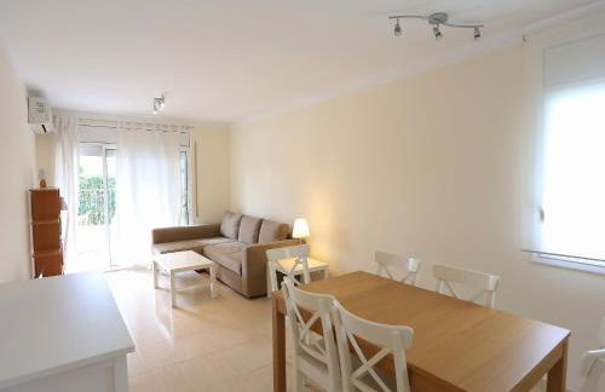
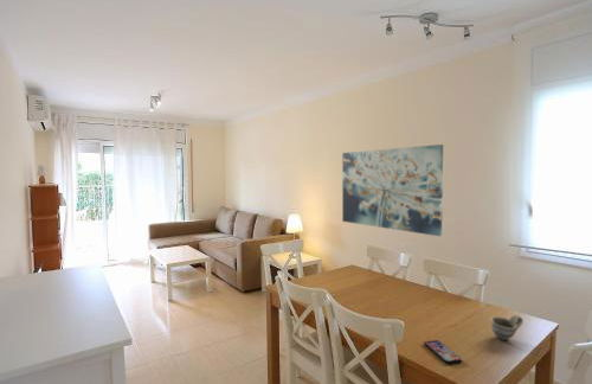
+ cup [489,313,525,341]
+ smartphone [423,339,463,365]
+ wall art [341,143,444,237]
